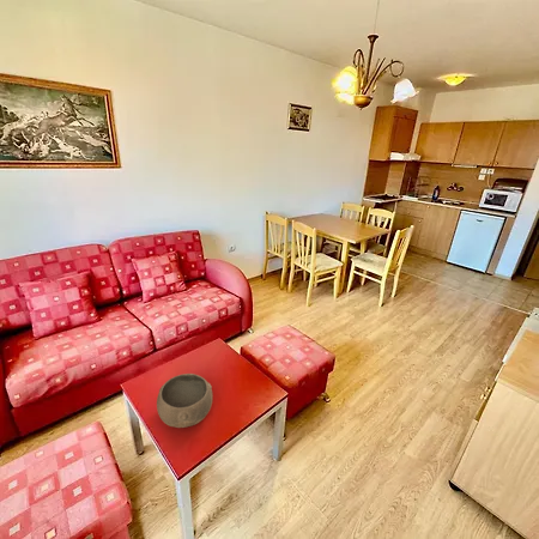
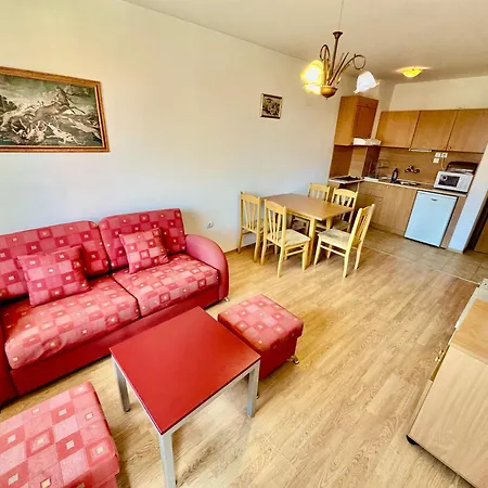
- bowl [156,373,213,429]
